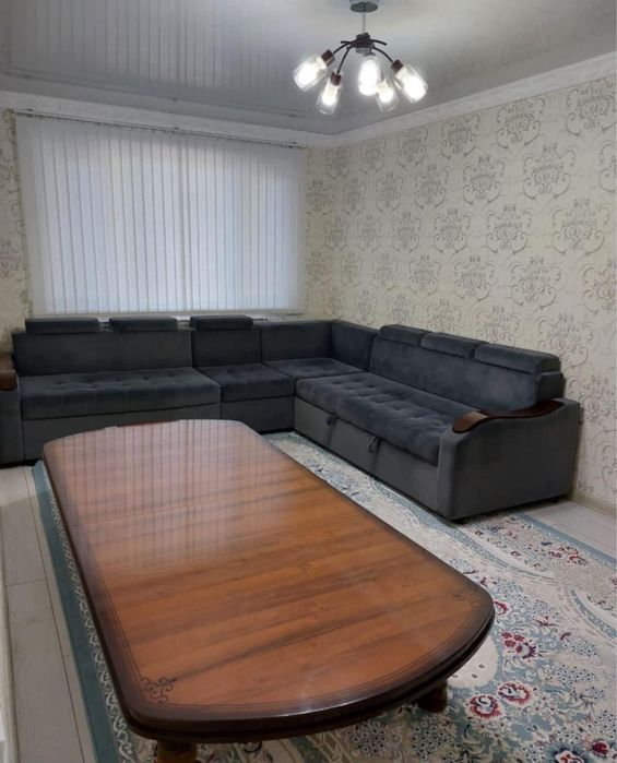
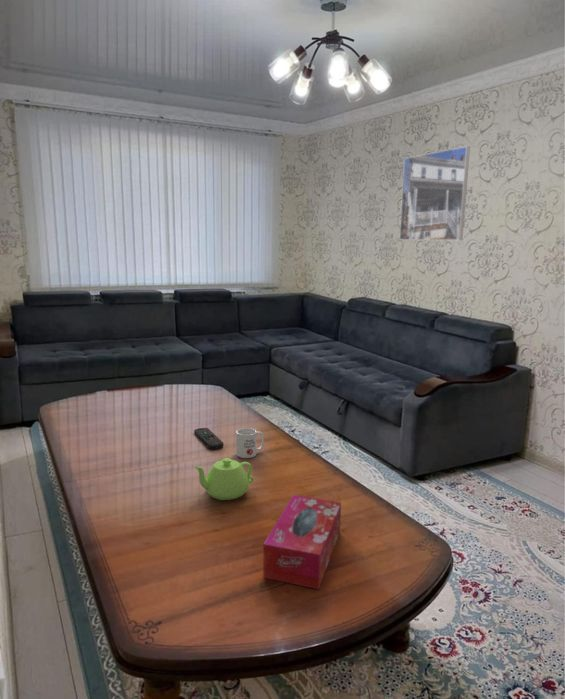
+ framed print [399,145,471,241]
+ tissue box [262,494,342,590]
+ teapot [193,457,255,501]
+ mug [235,427,265,459]
+ remote control [193,427,225,450]
